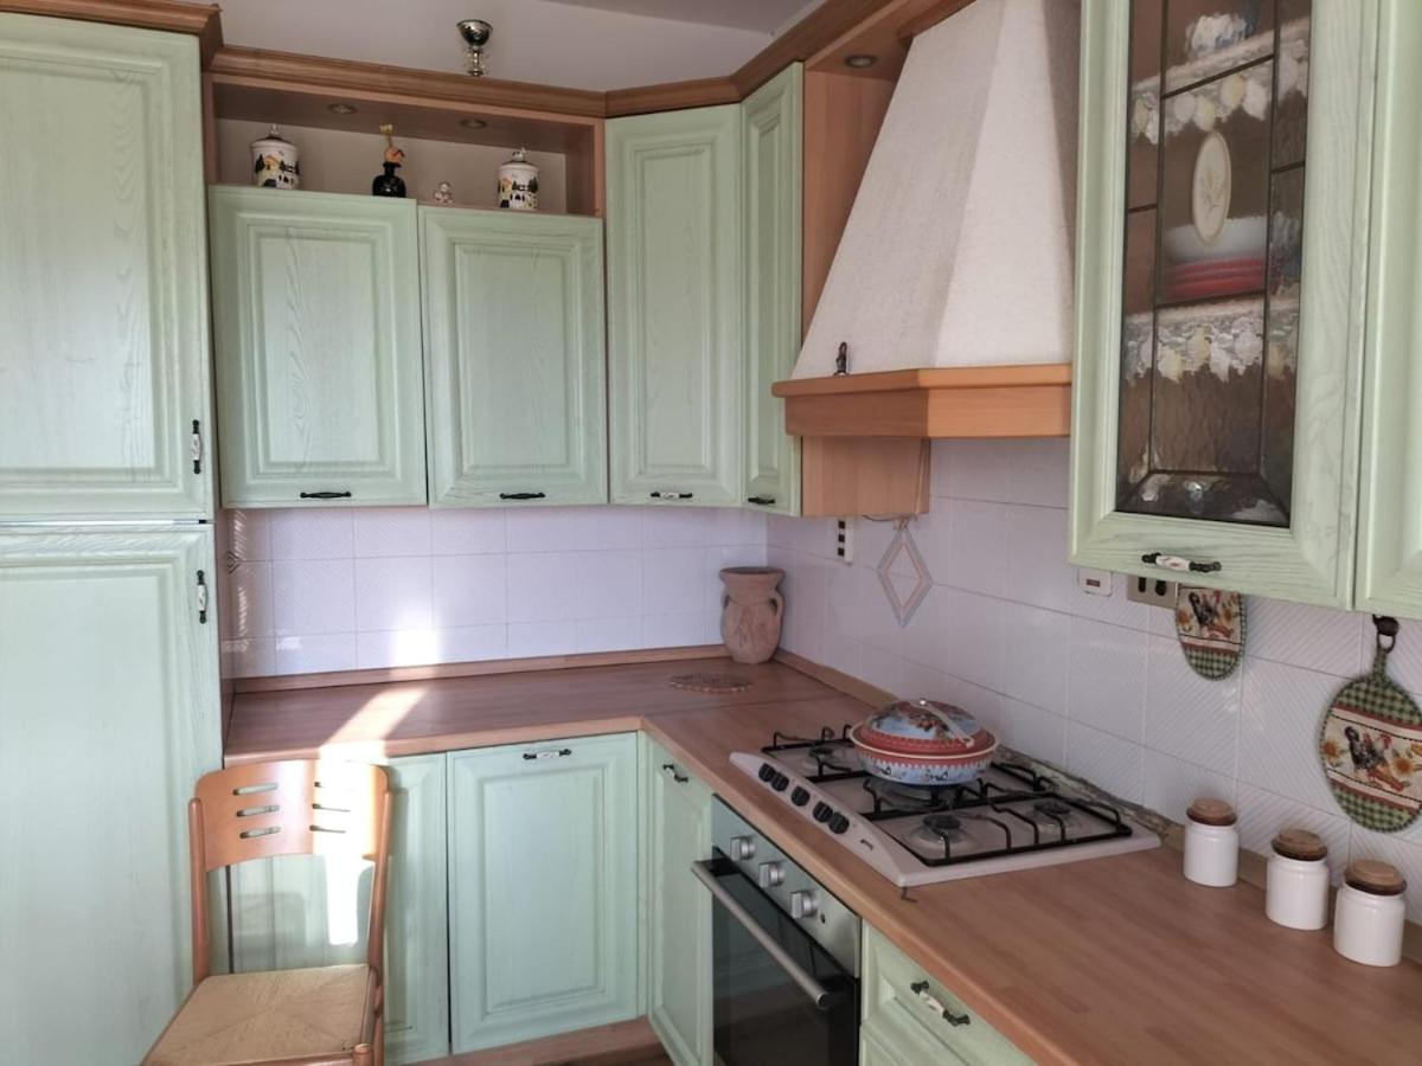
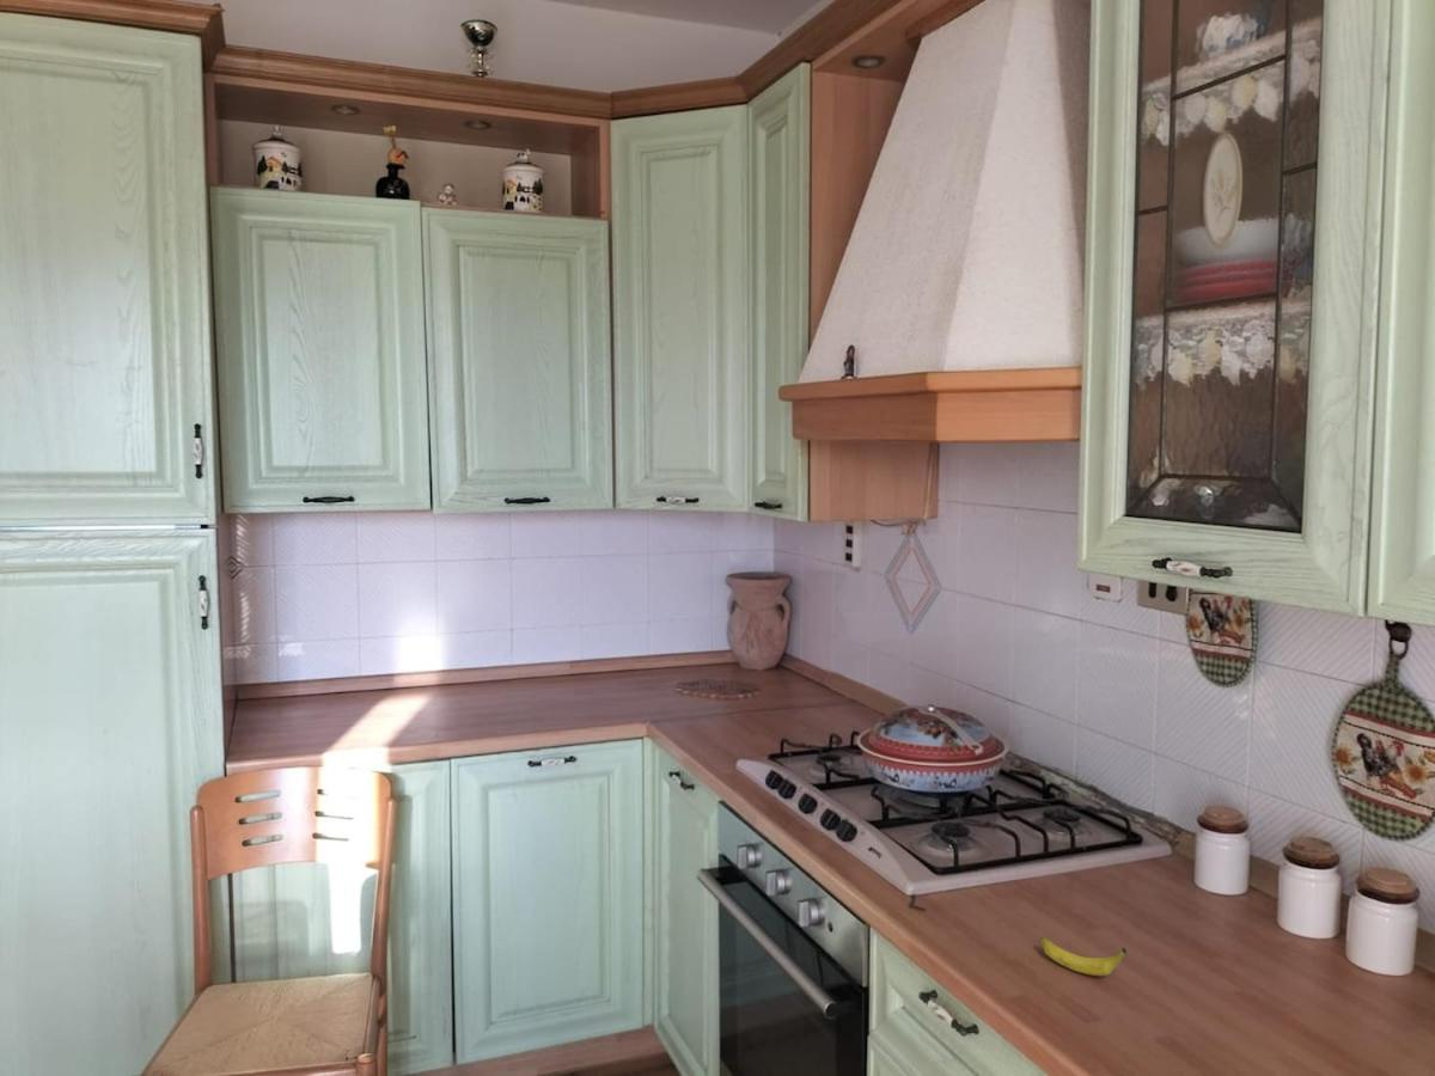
+ banana [1039,936,1128,977]
